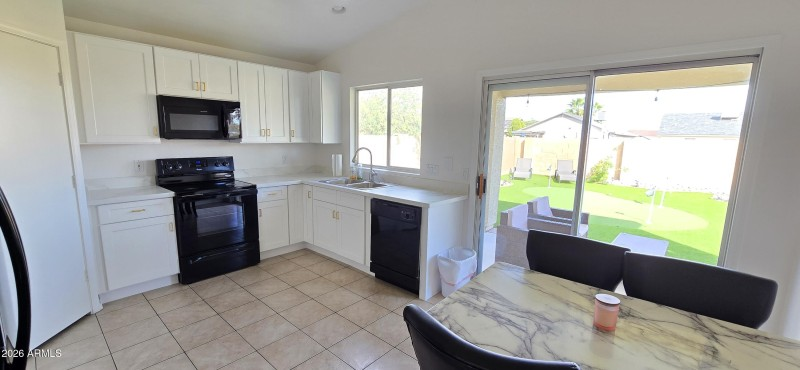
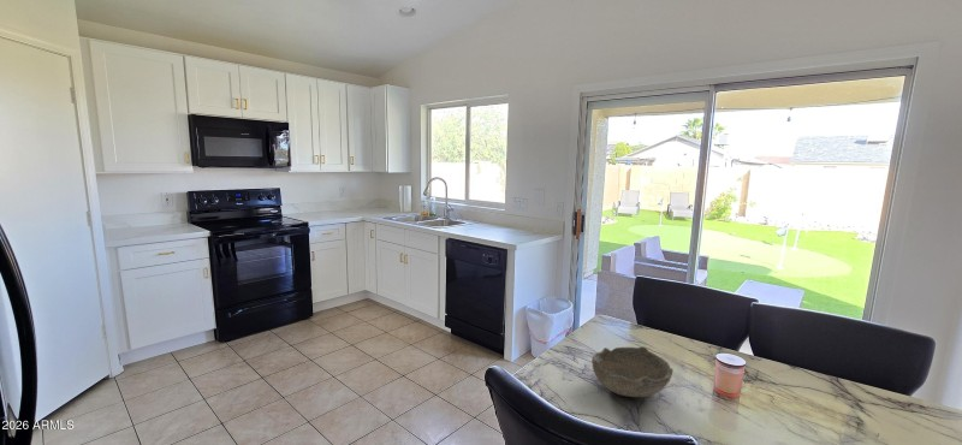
+ bowl [590,345,673,398]
